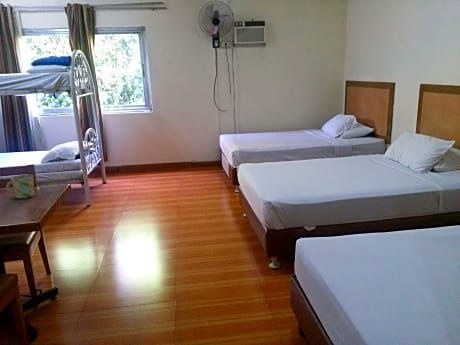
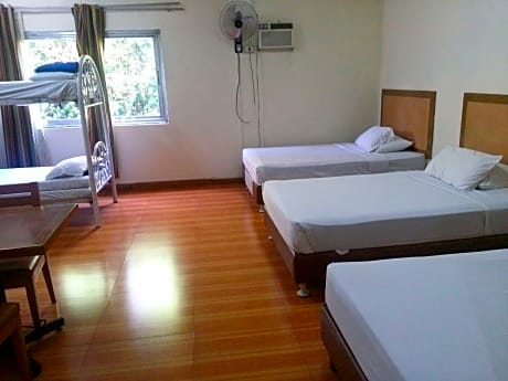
- mug [5,174,36,199]
